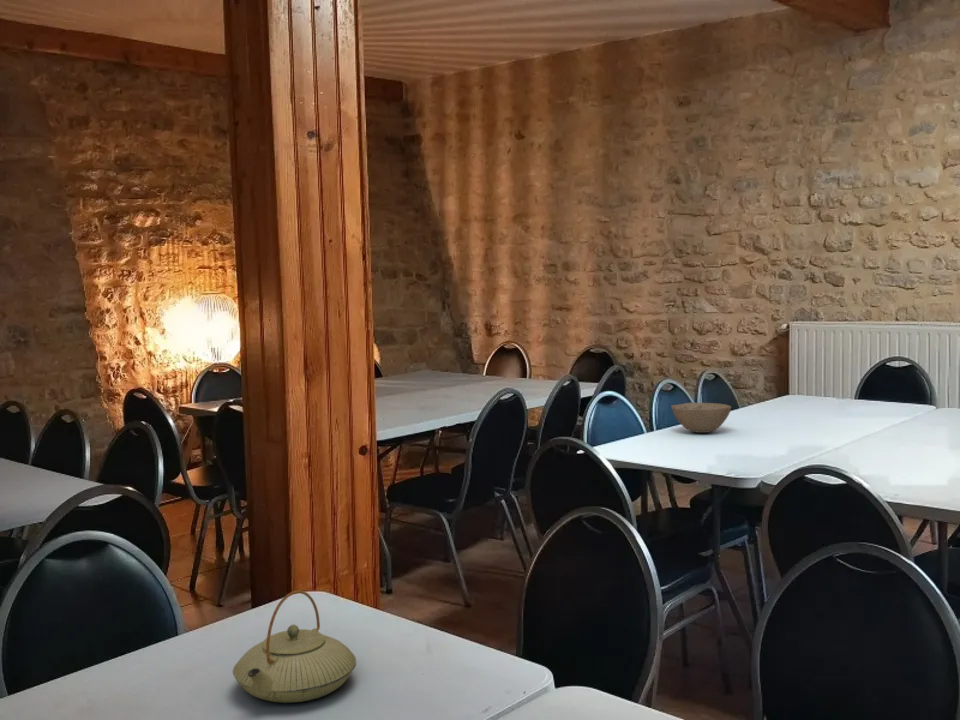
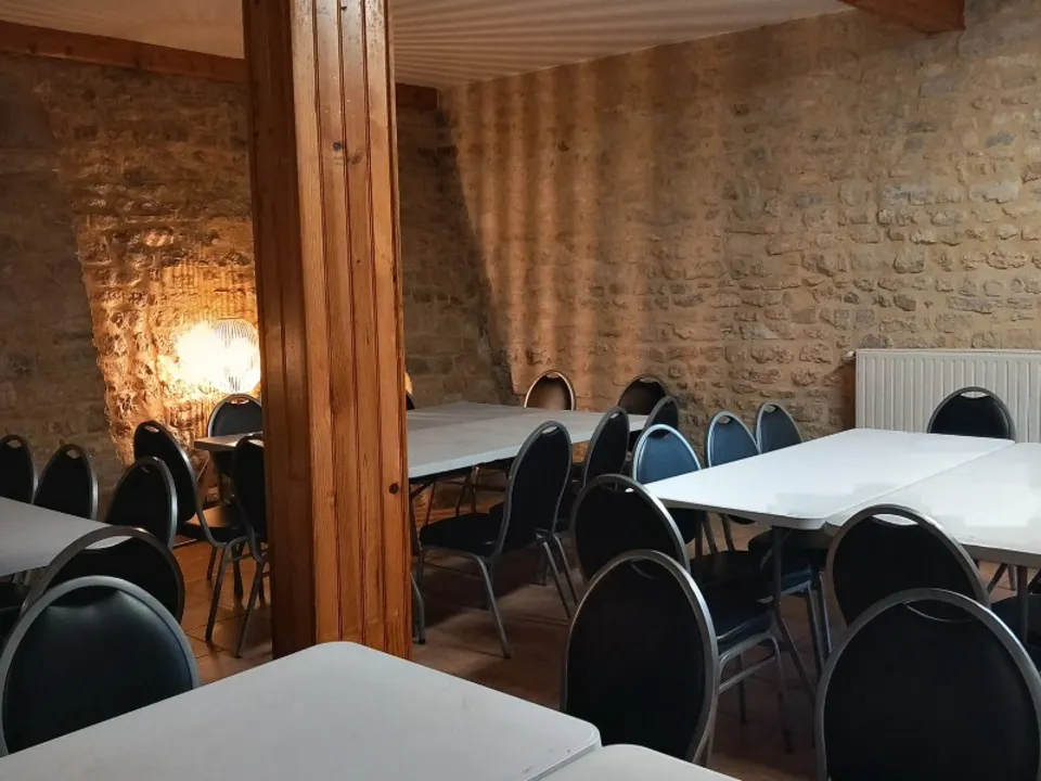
- teapot [232,589,357,704]
- bowl [670,402,732,434]
